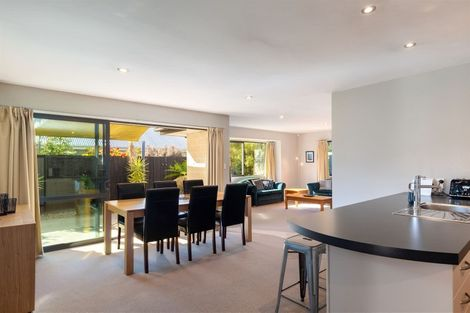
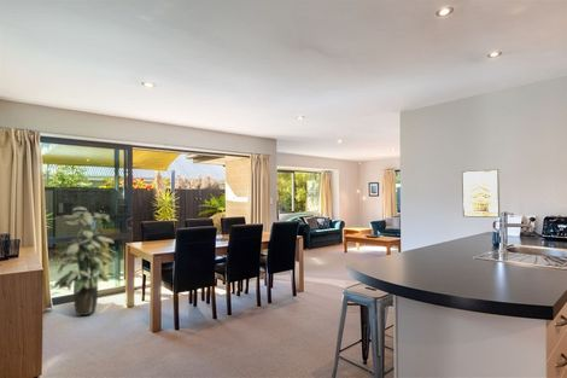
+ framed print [461,168,501,219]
+ indoor plant [53,205,115,316]
